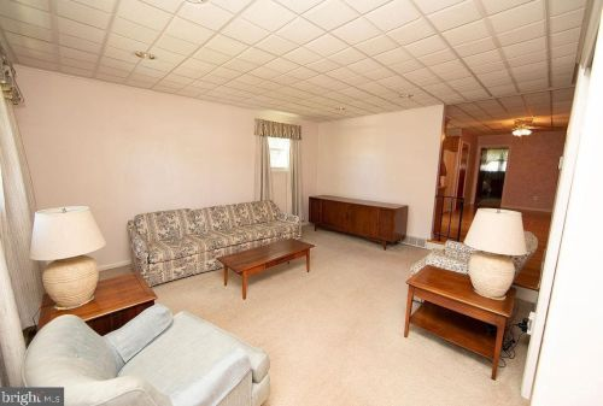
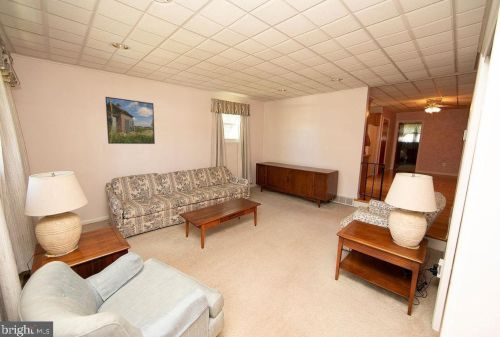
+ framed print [104,96,156,145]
